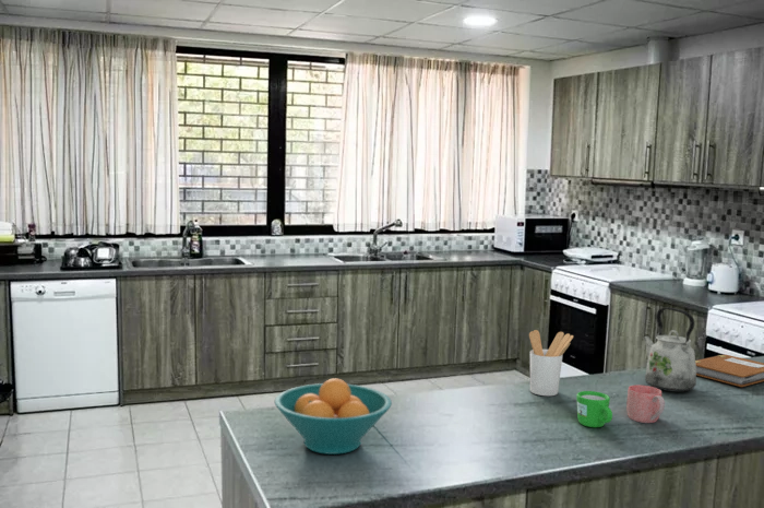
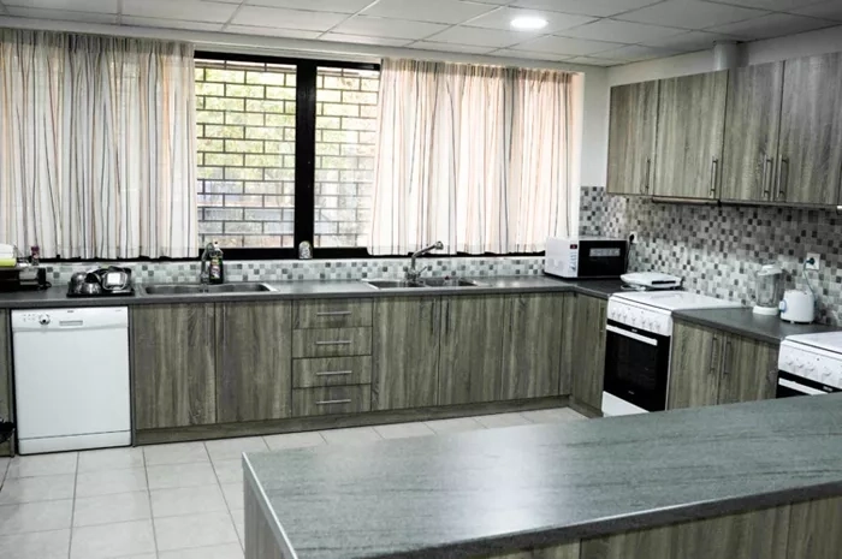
- mug [575,390,613,428]
- utensil holder [528,329,574,397]
- mug [625,383,666,424]
- notebook [695,354,764,388]
- kettle [642,306,697,393]
- fruit bowl [274,377,393,456]
